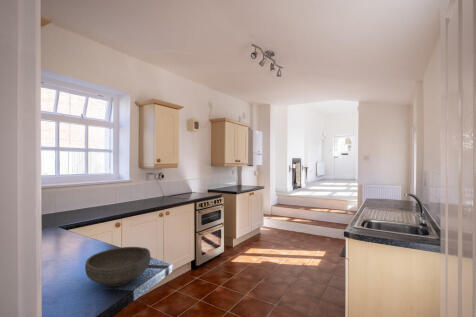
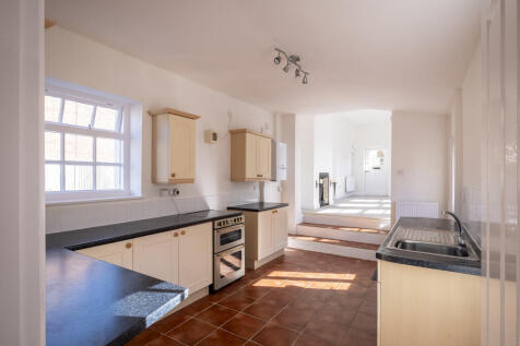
- bowl [84,246,151,288]
